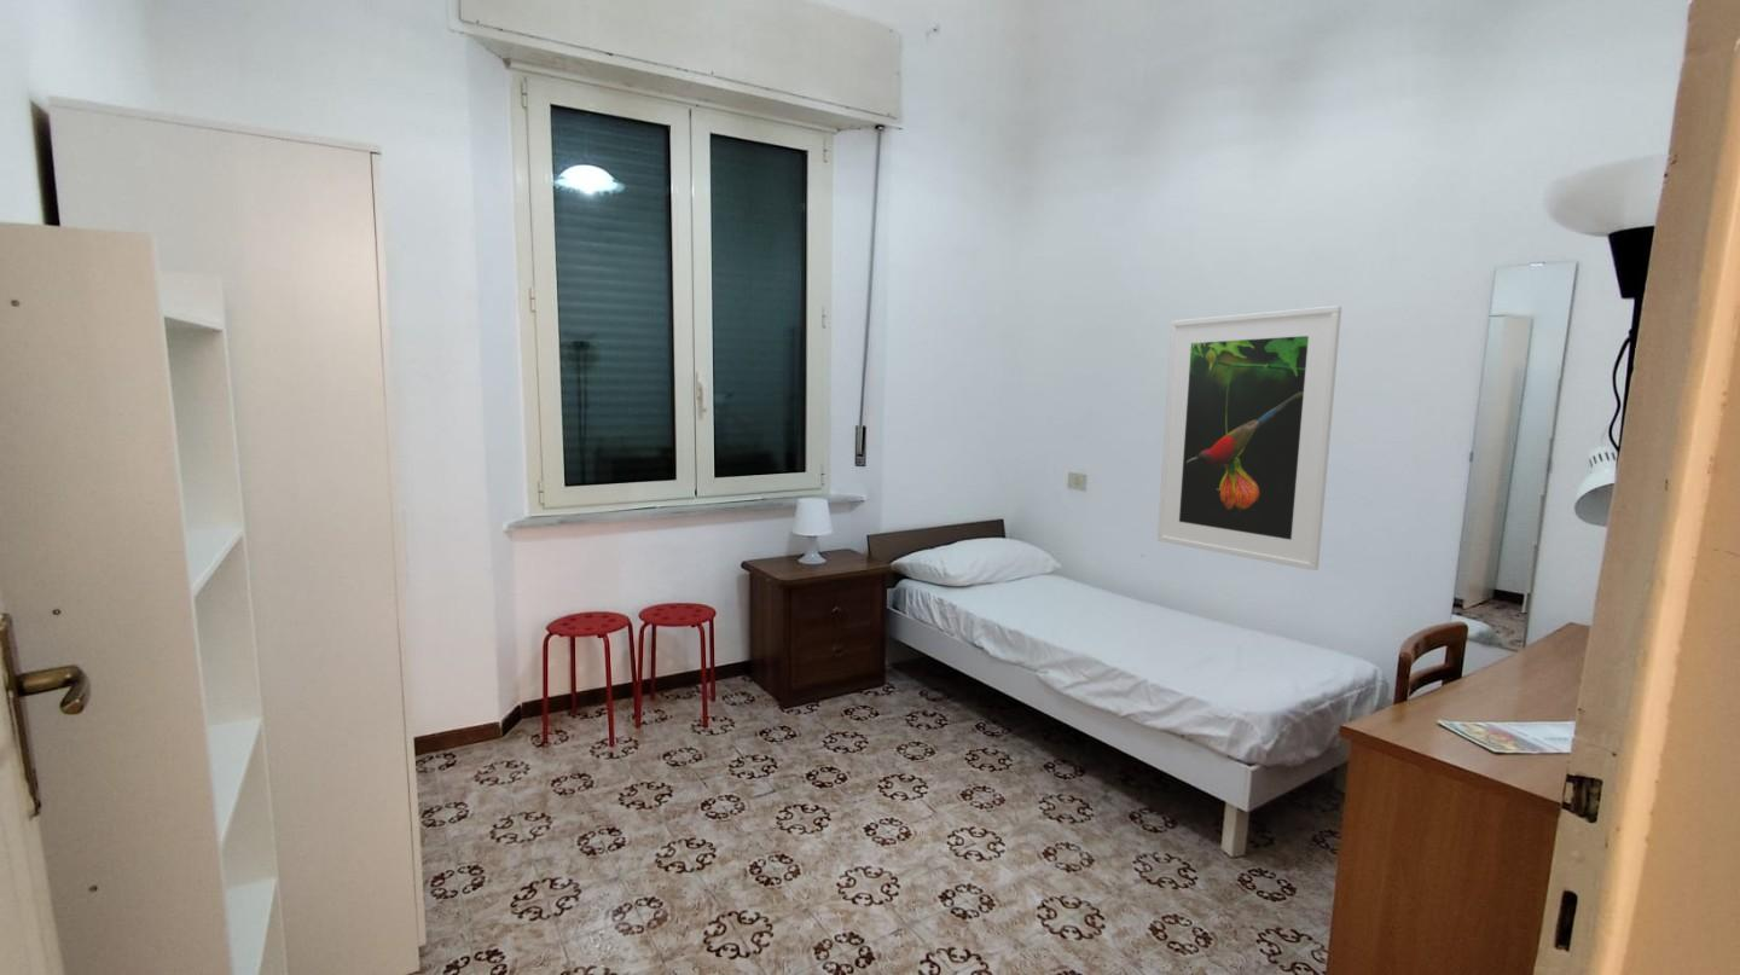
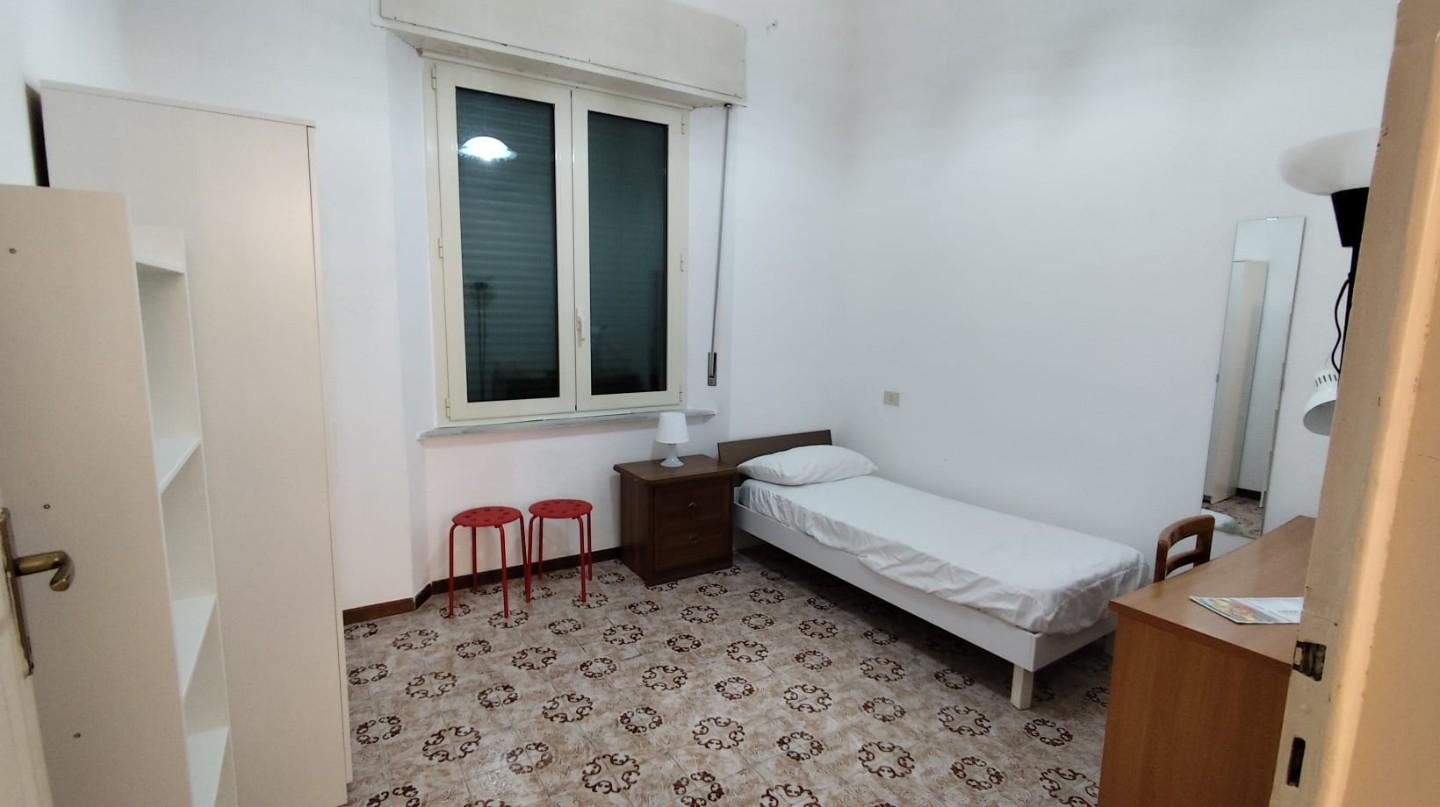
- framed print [1156,304,1342,571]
